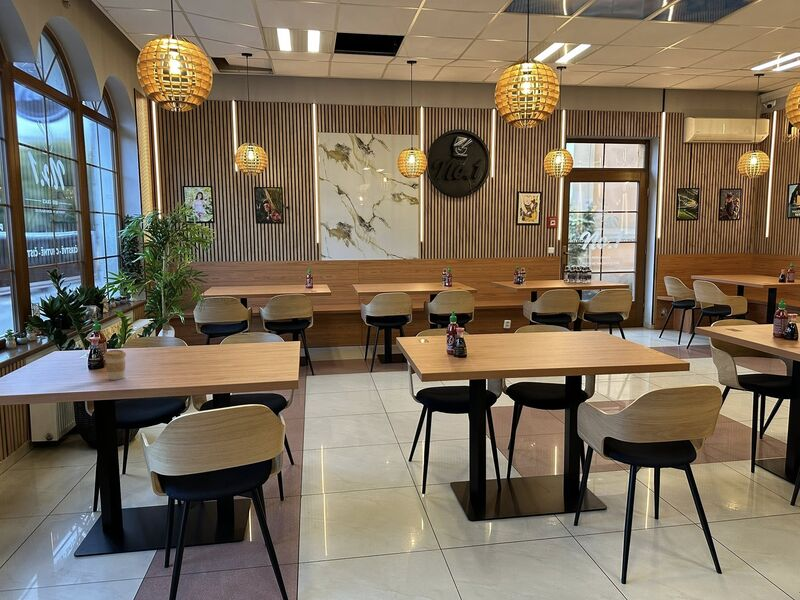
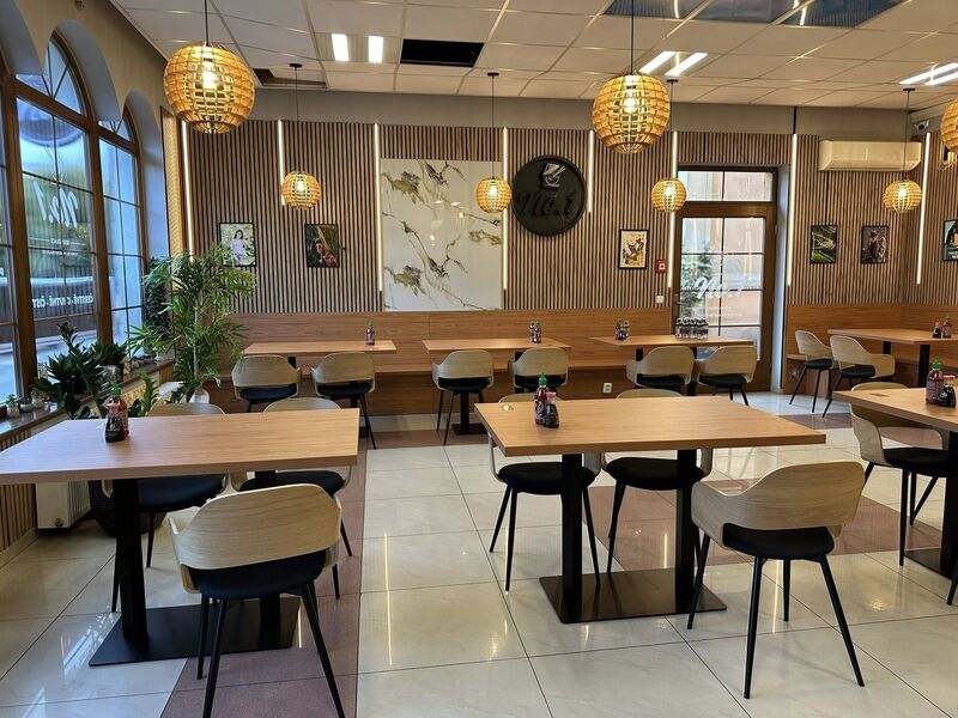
- coffee cup [103,349,127,381]
